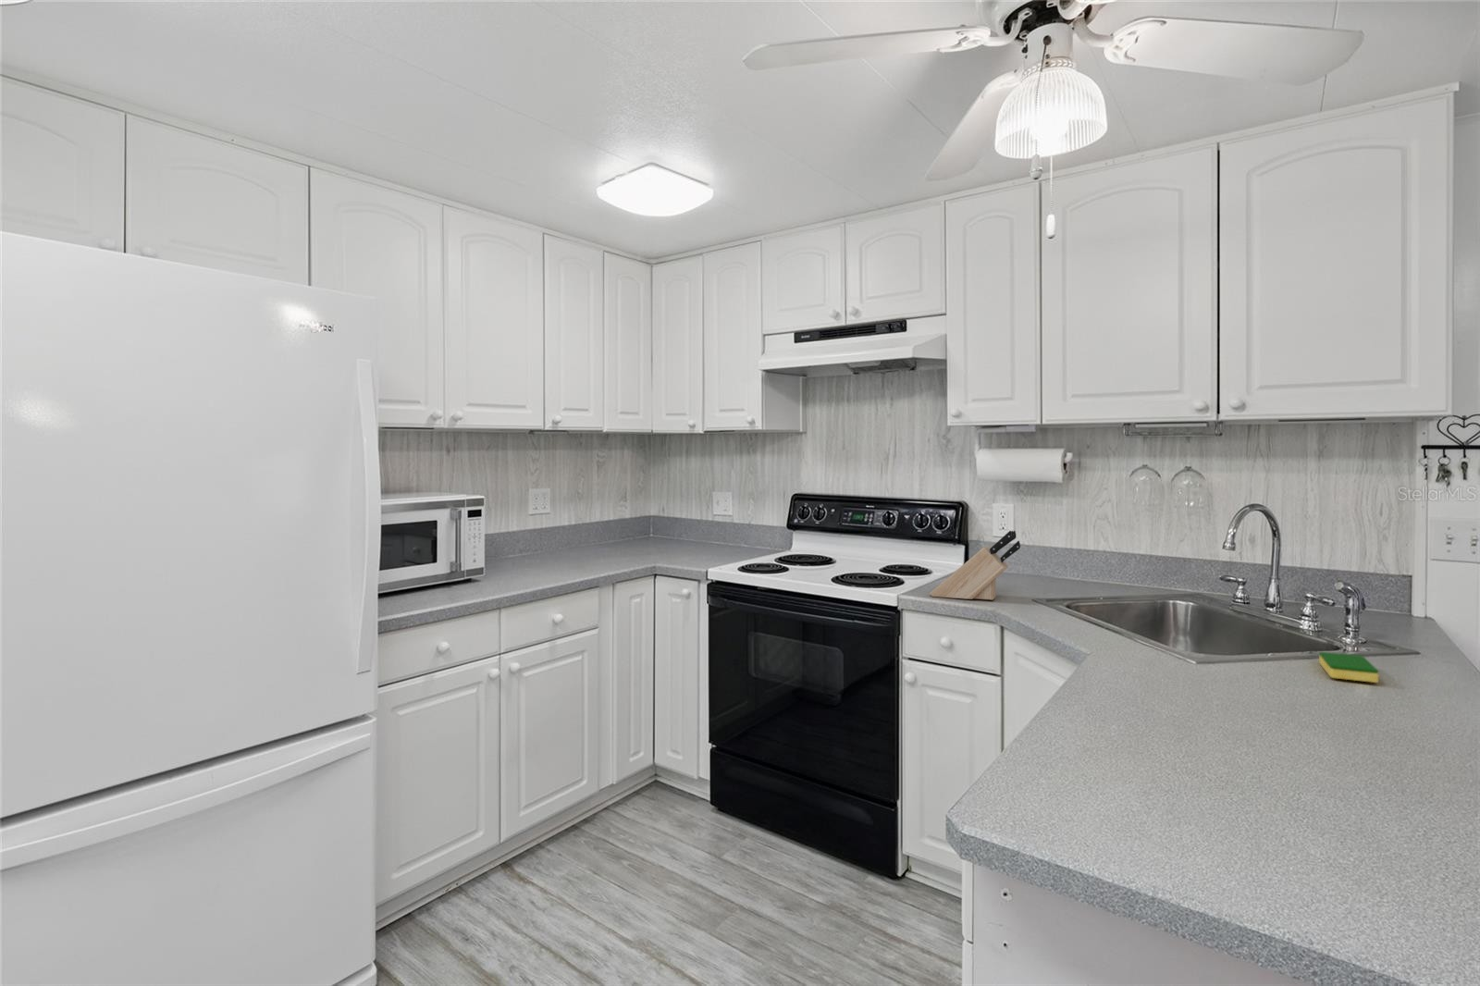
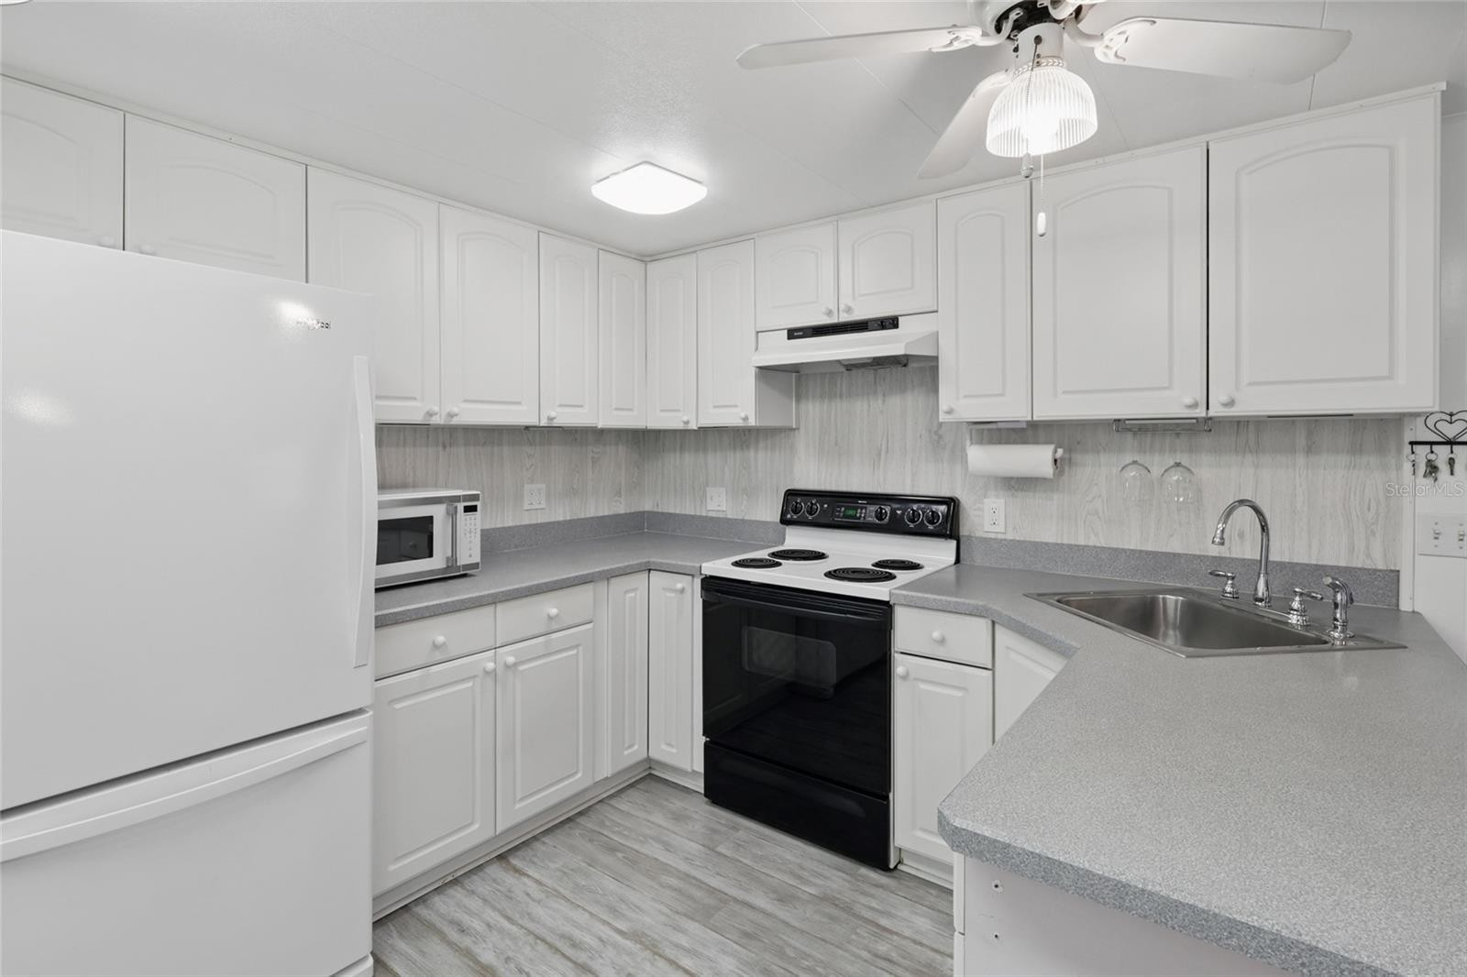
- dish sponge [1318,651,1379,683]
- knife block [929,530,1021,601]
